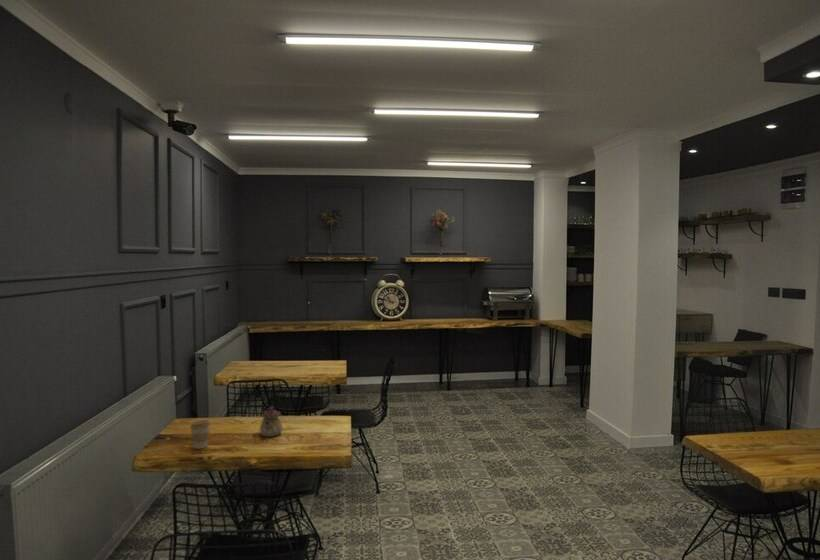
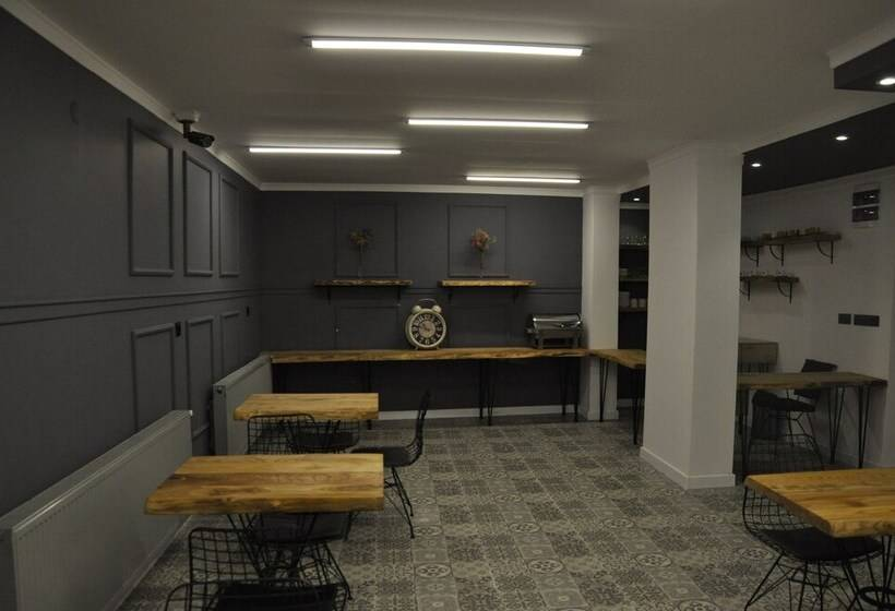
- teapot [259,405,284,438]
- coffee cup [189,419,211,450]
